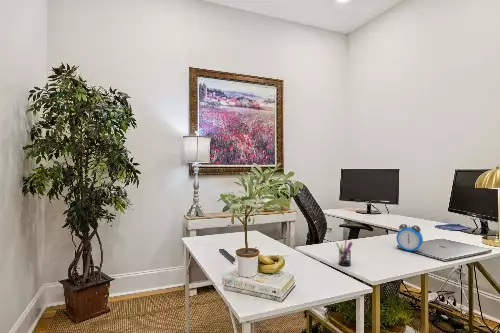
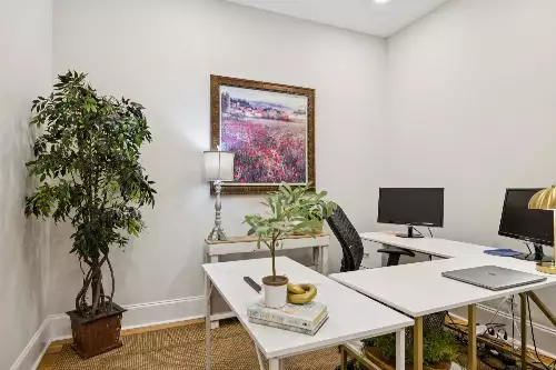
- pen holder [335,238,354,267]
- alarm clock [396,223,424,253]
